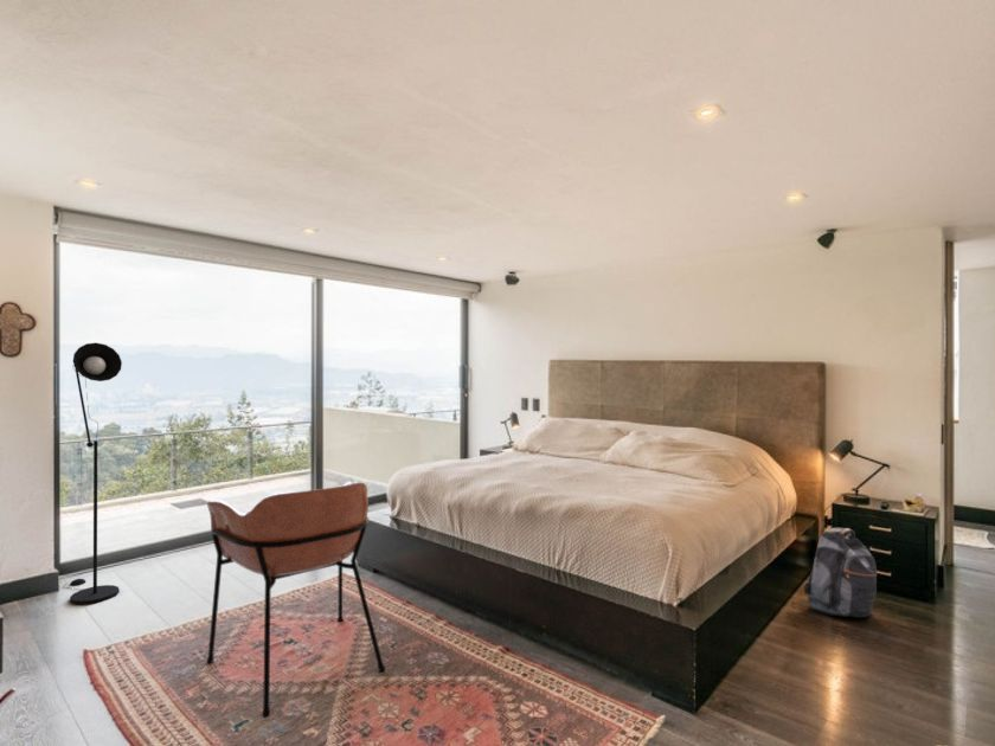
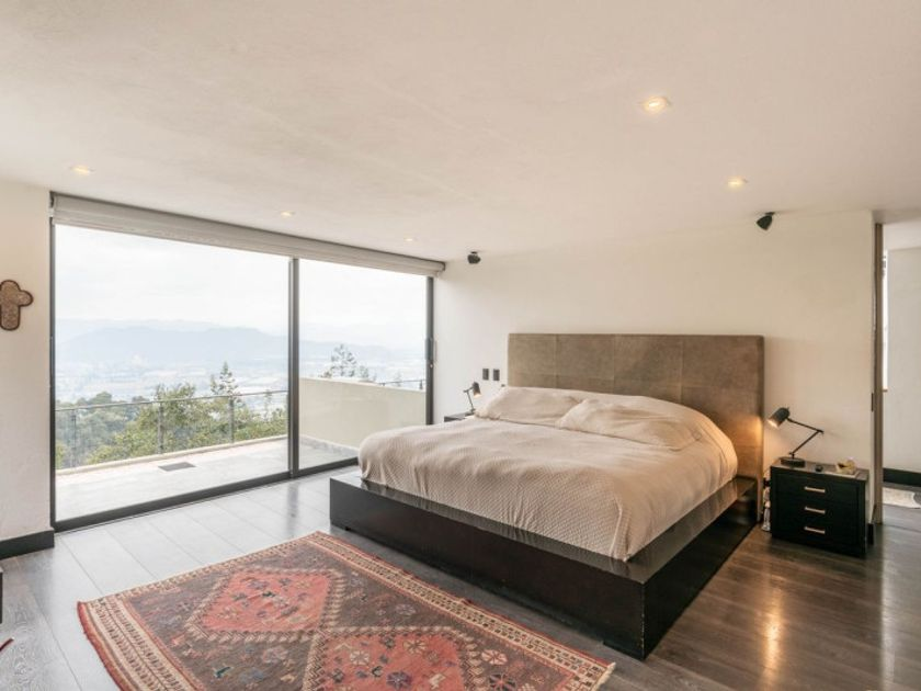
- armchair [205,481,386,719]
- backpack [802,527,878,619]
- floor lamp [63,342,123,605]
